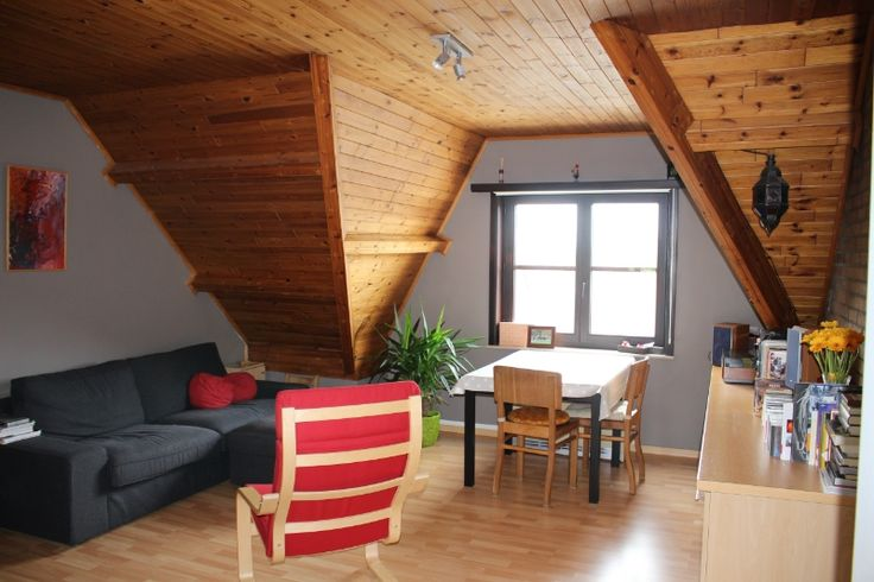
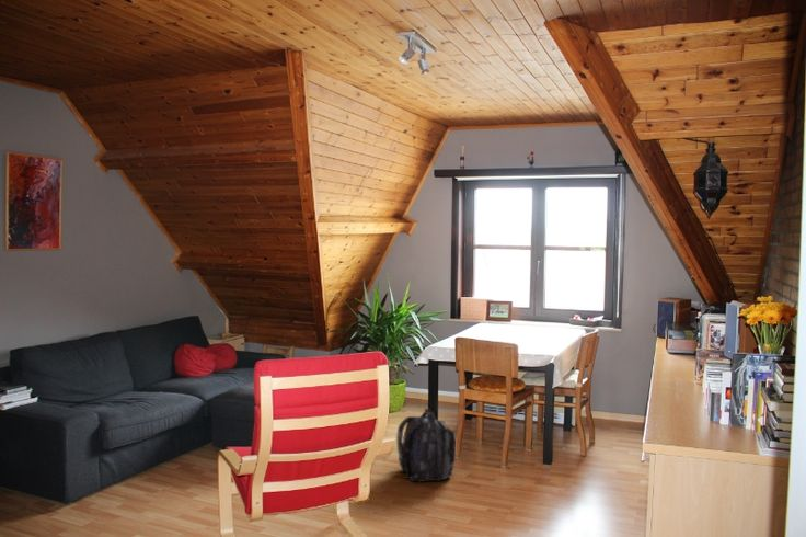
+ backpack [395,408,457,483]
